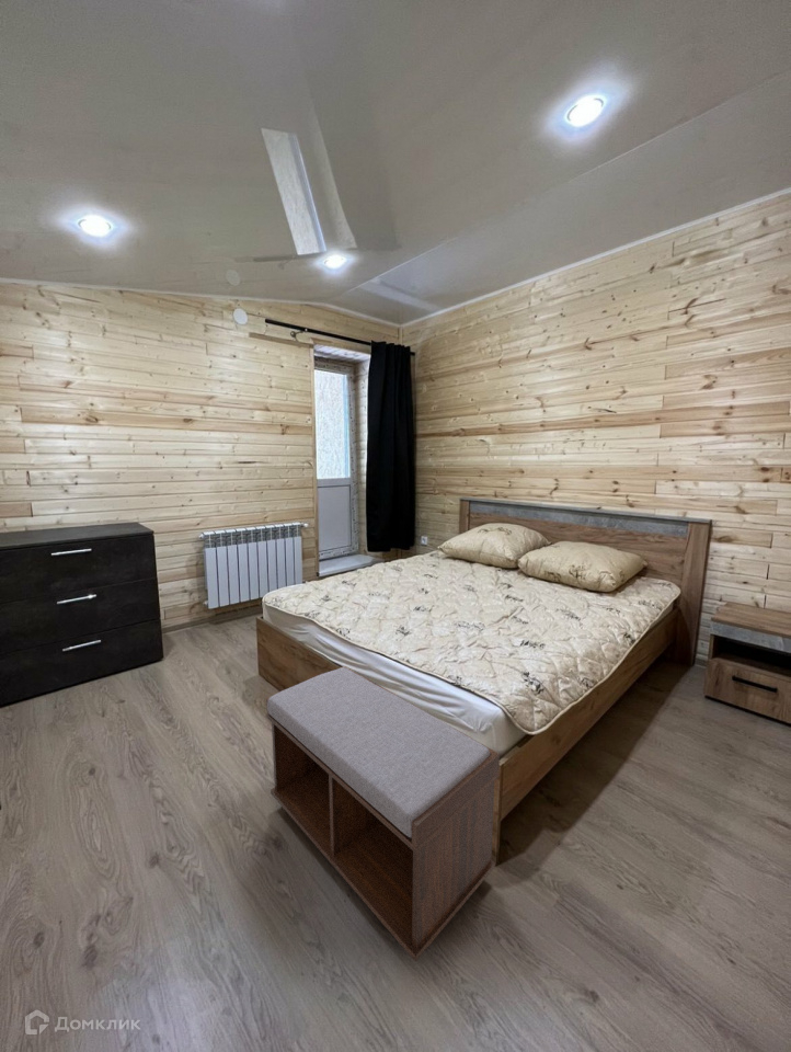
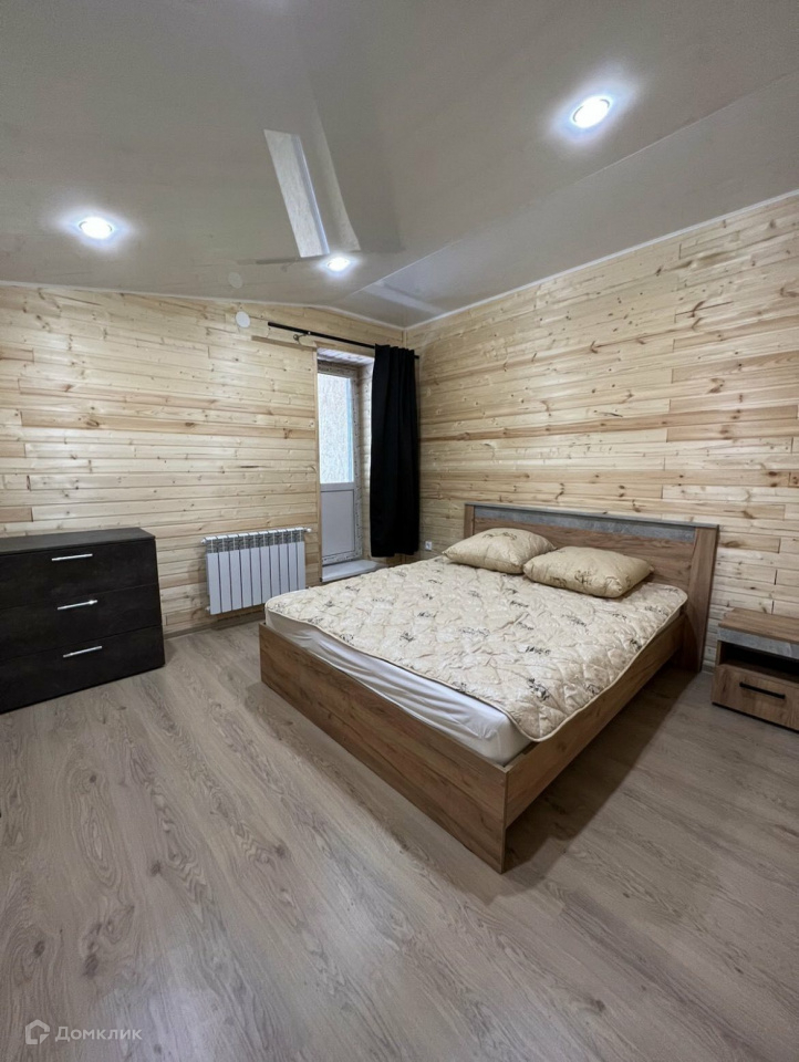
- bench [265,665,501,962]
